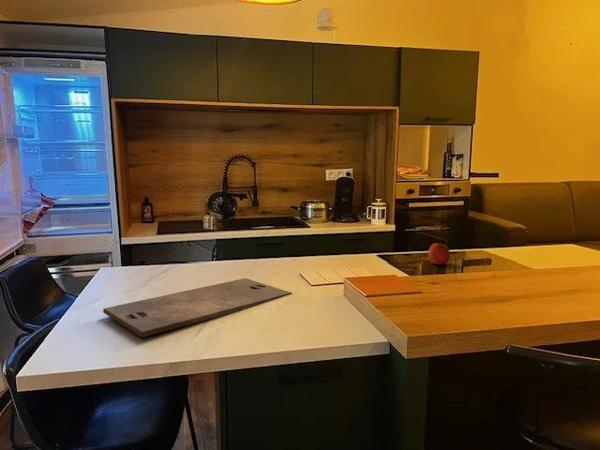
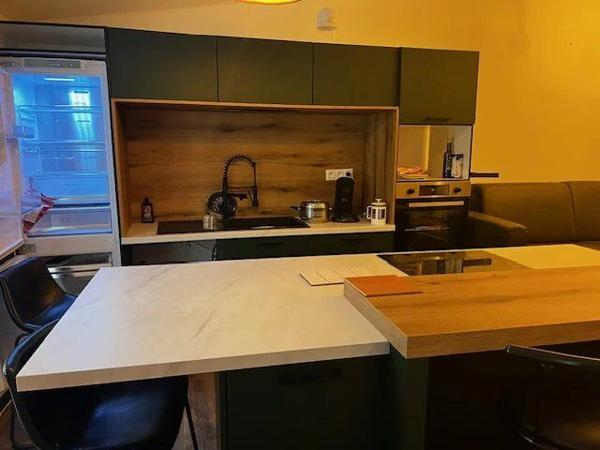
- cutting board [102,277,293,338]
- fruit [428,242,451,266]
